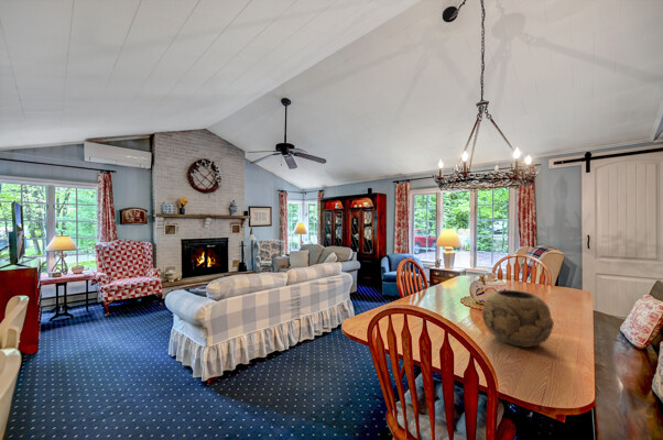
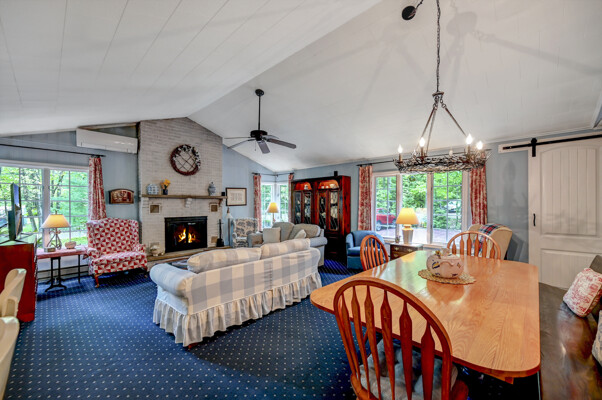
- decorative bowl [481,289,555,349]
